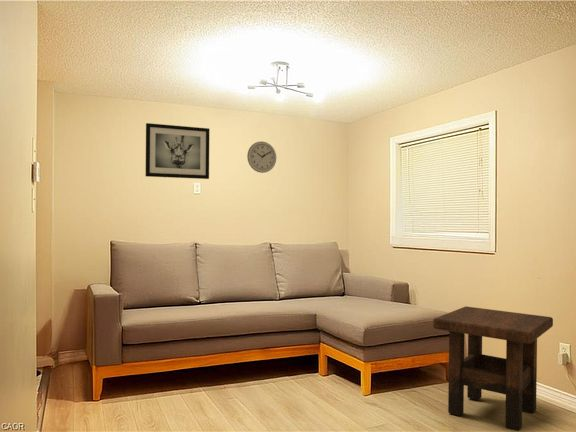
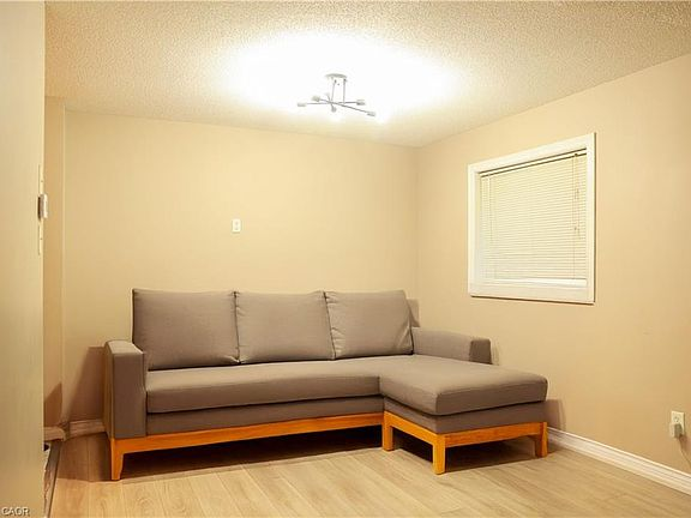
- wall clock [246,140,277,174]
- side table [432,305,554,432]
- wall art [145,122,211,180]
